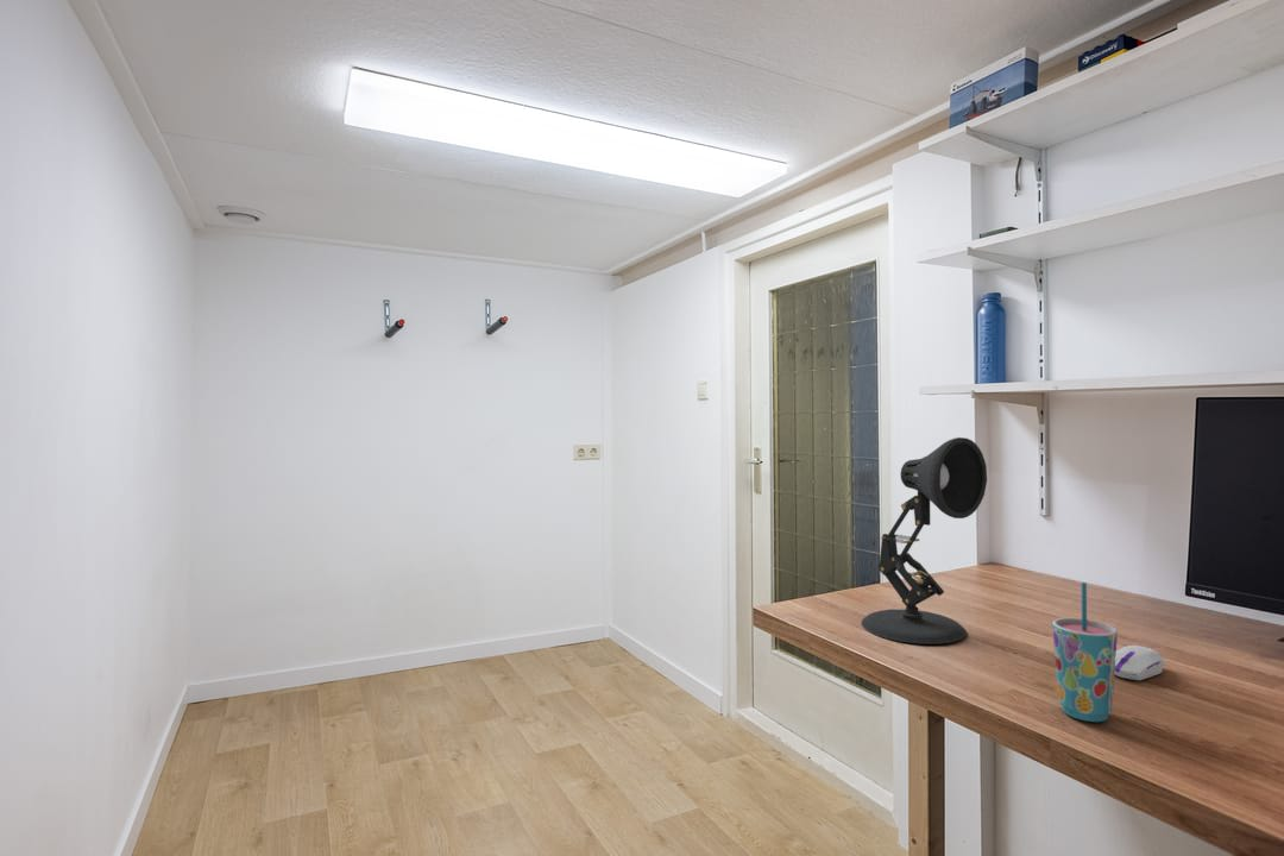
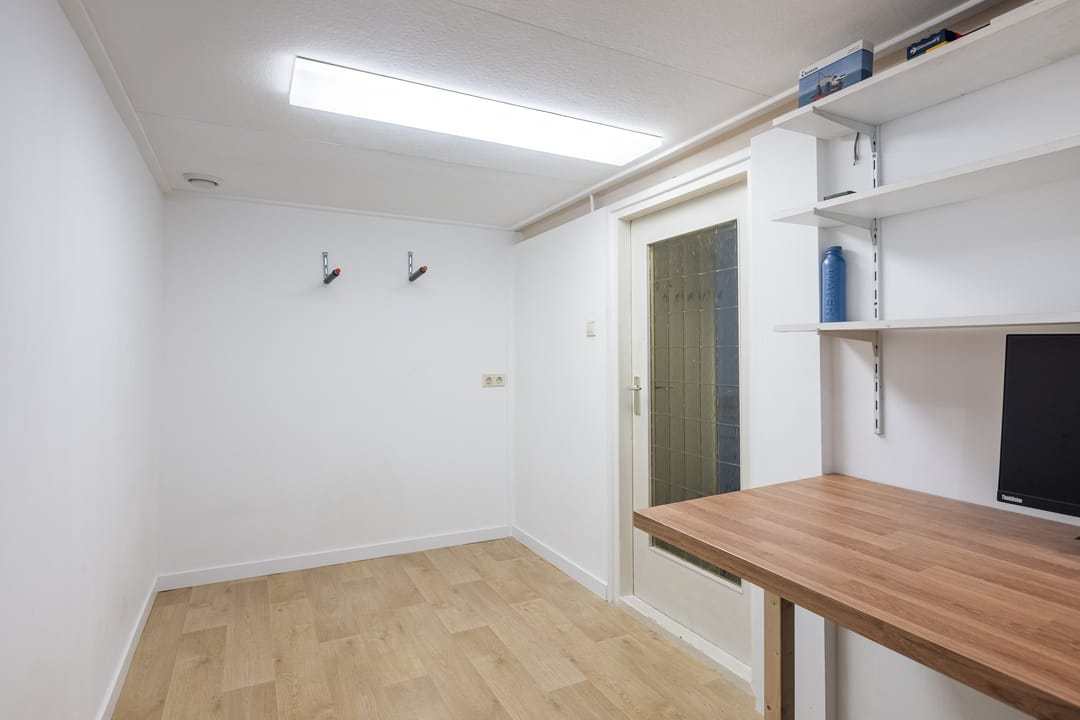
- cup [1052,581,1119,723]
- computer mouse [1114,644,1165,681]
- desk lamp [860,436,988,646]
